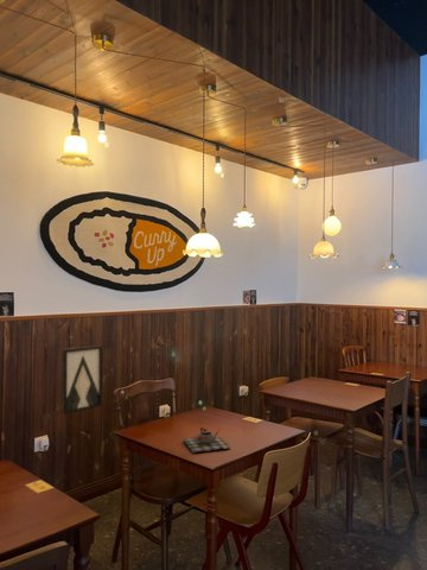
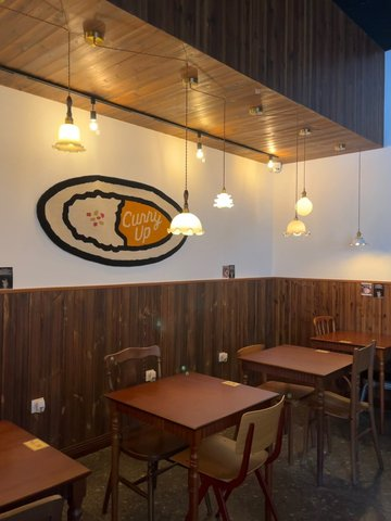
- teapot [181,426,231,455]
- wall art [60,344,103,416]
